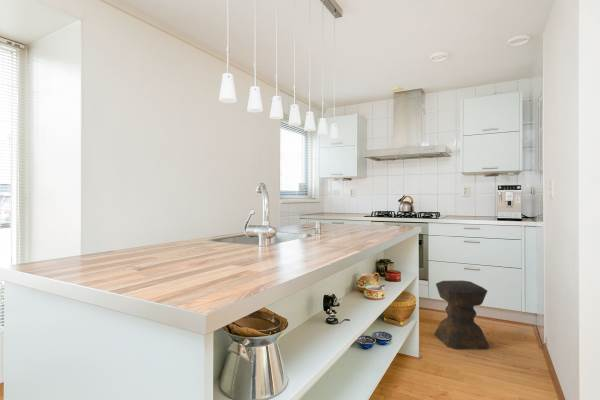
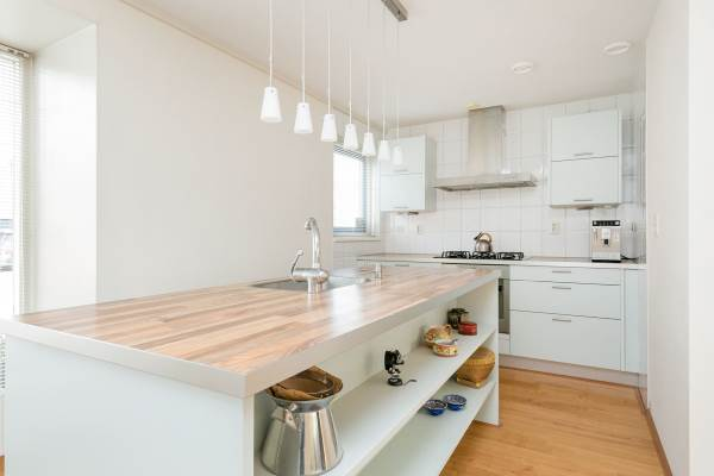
- stool [433,279,490,351]
